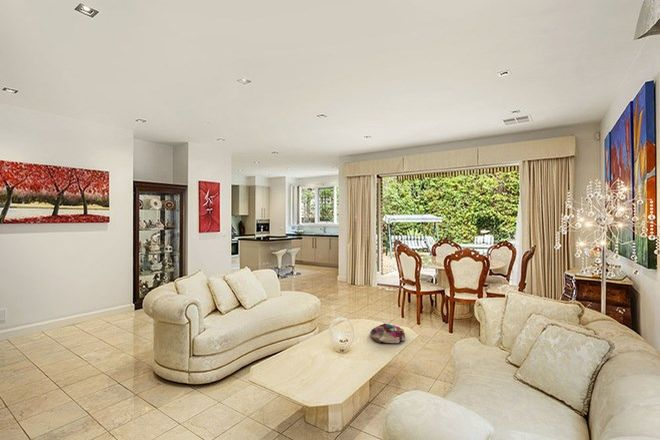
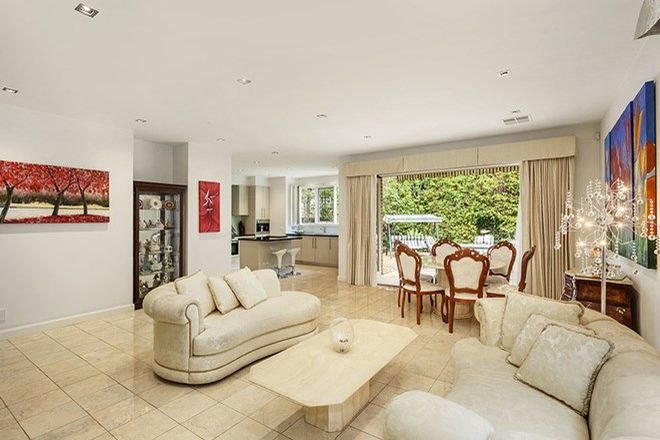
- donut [369,322,406,344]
